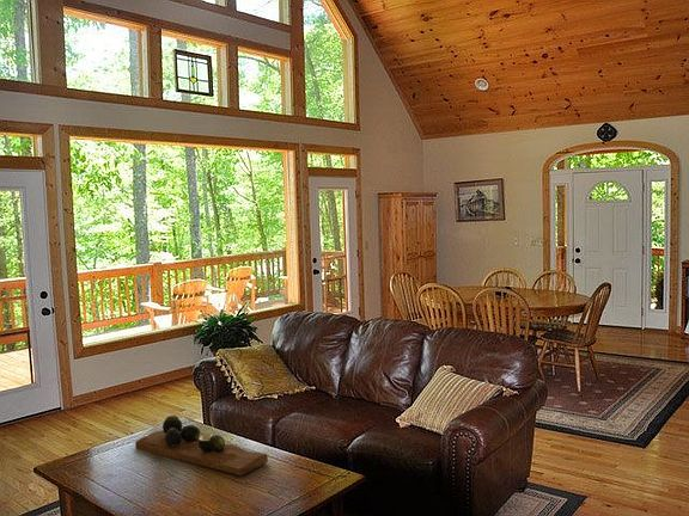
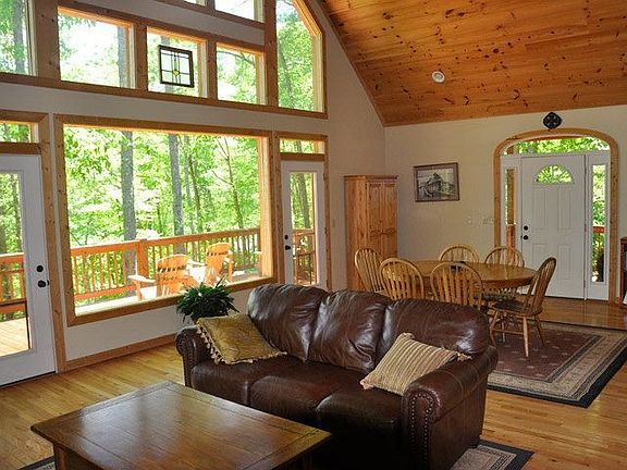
- decorative tray [134,414,269,477]
